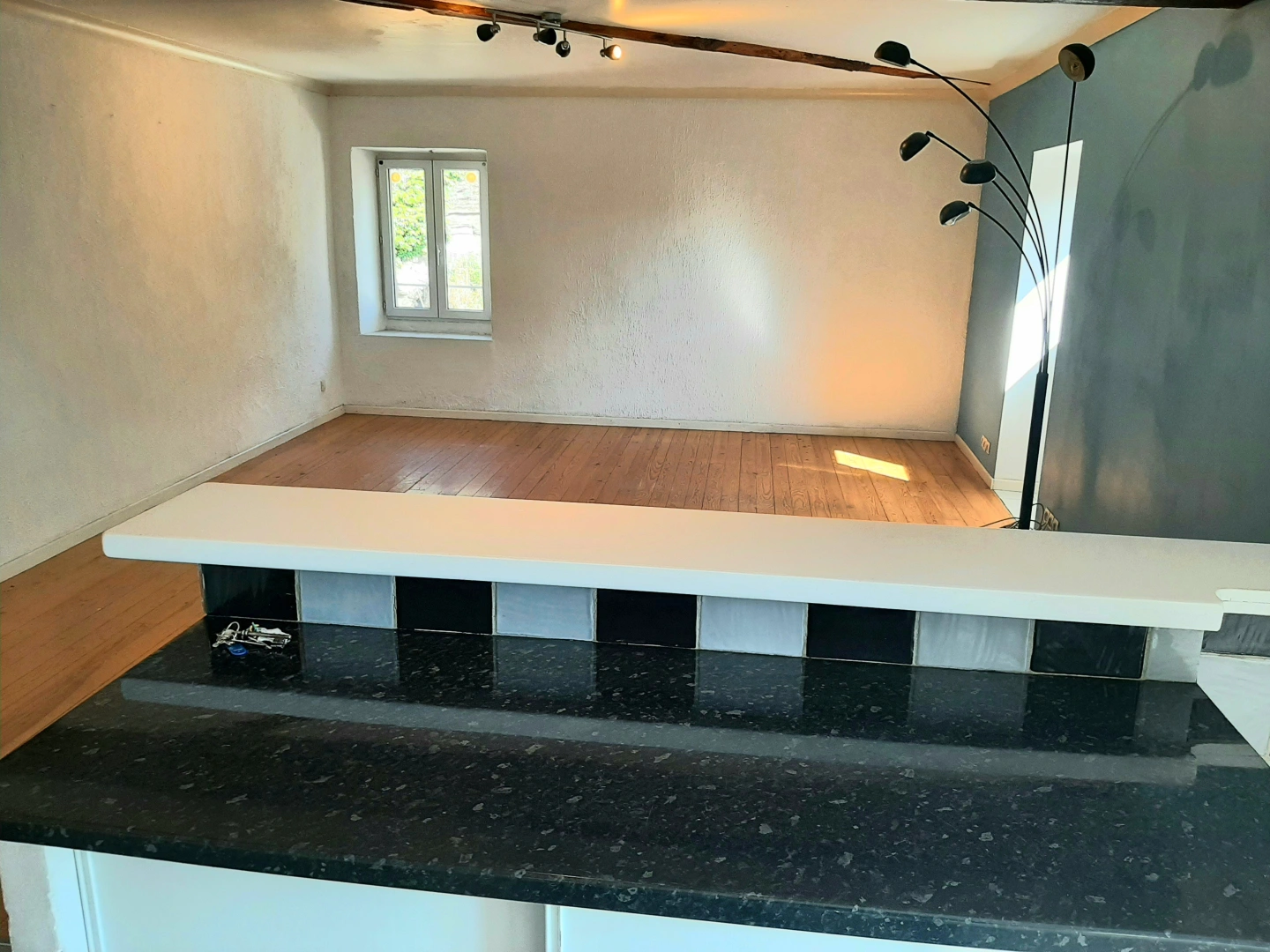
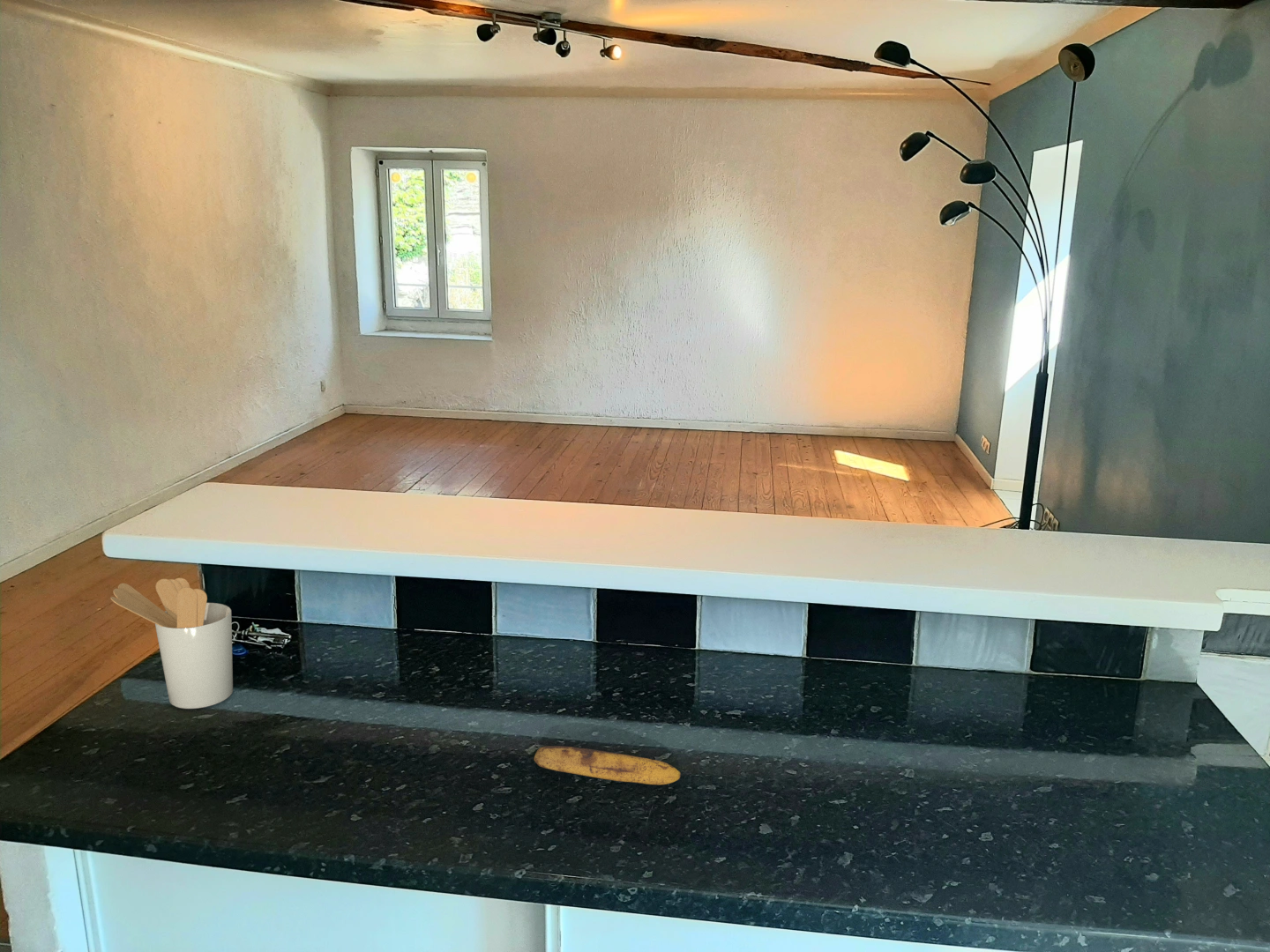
+ utensil holder [109,577,234,710]
+ banana [534,745,682,785]
